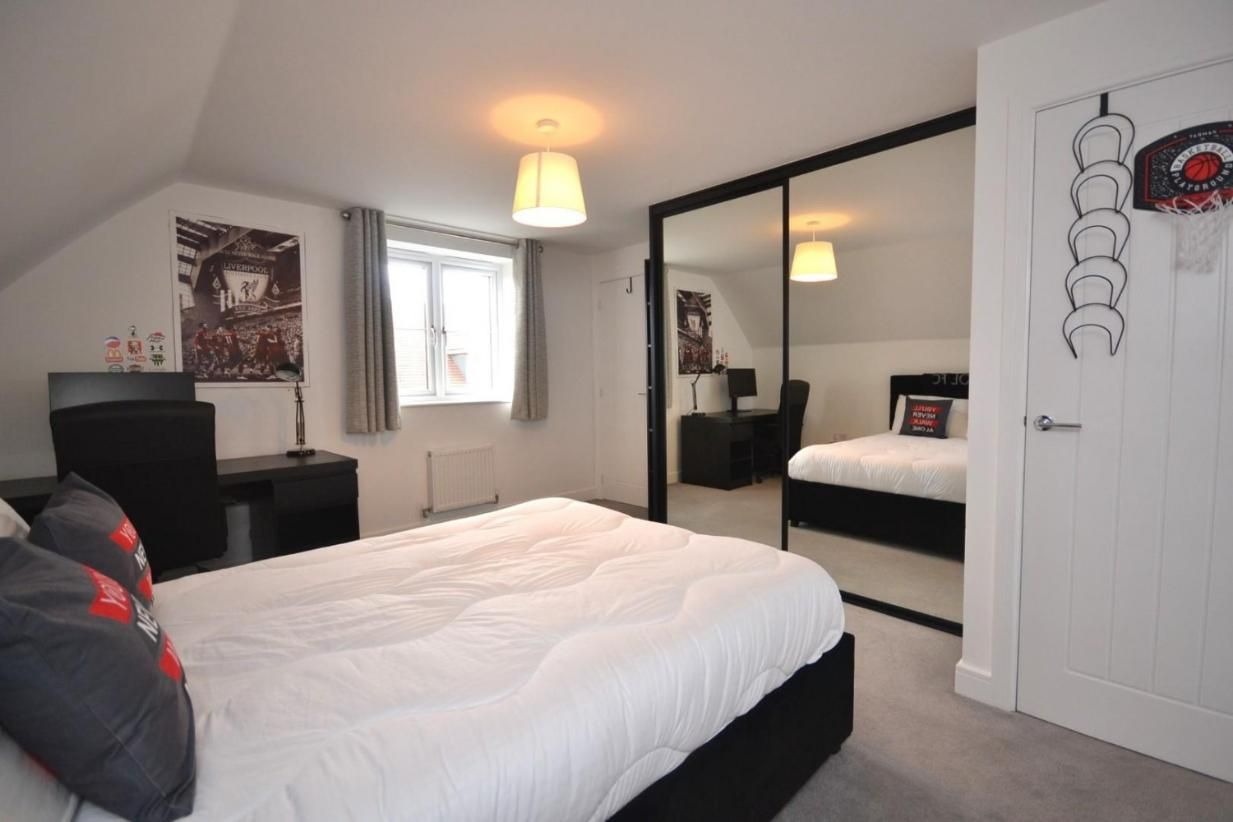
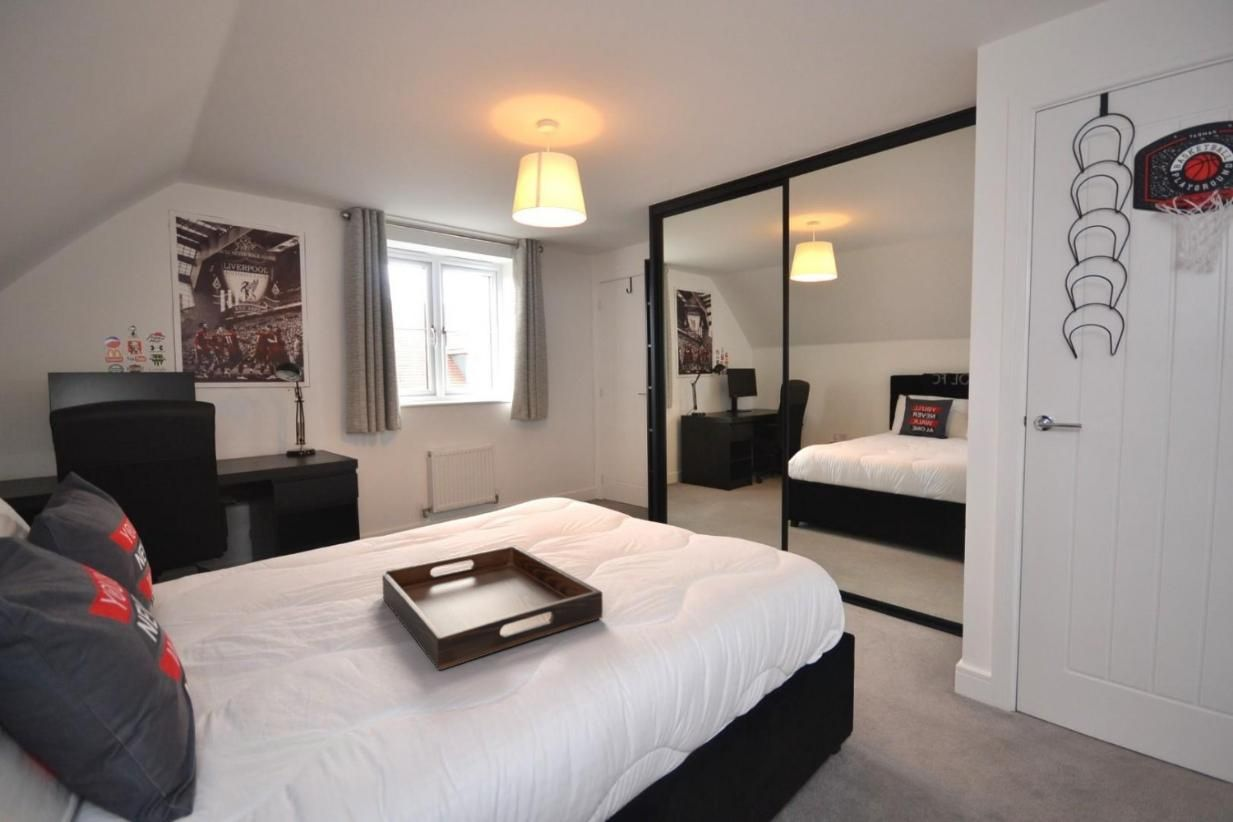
+ serving tray [381,544,604,671]
